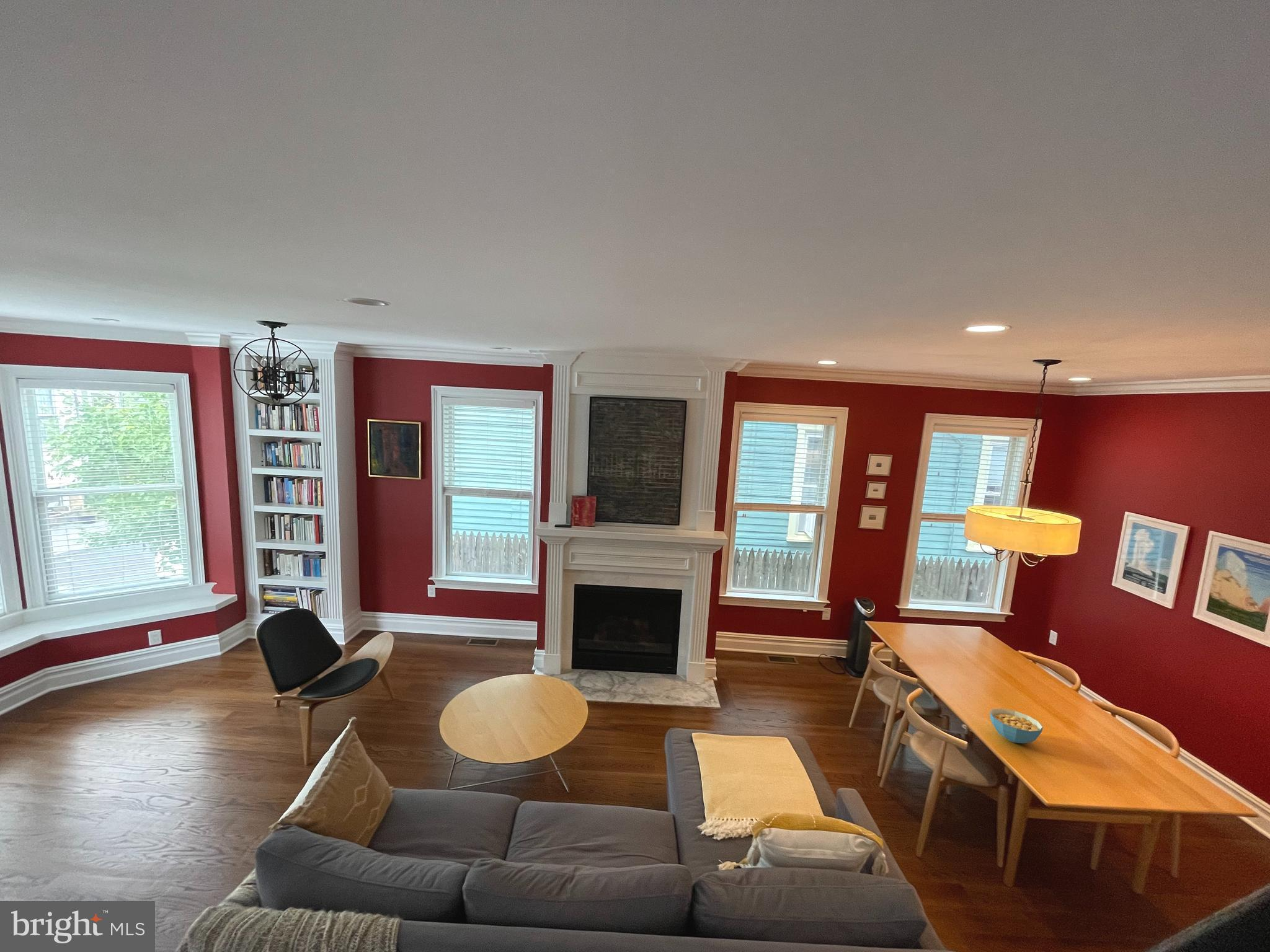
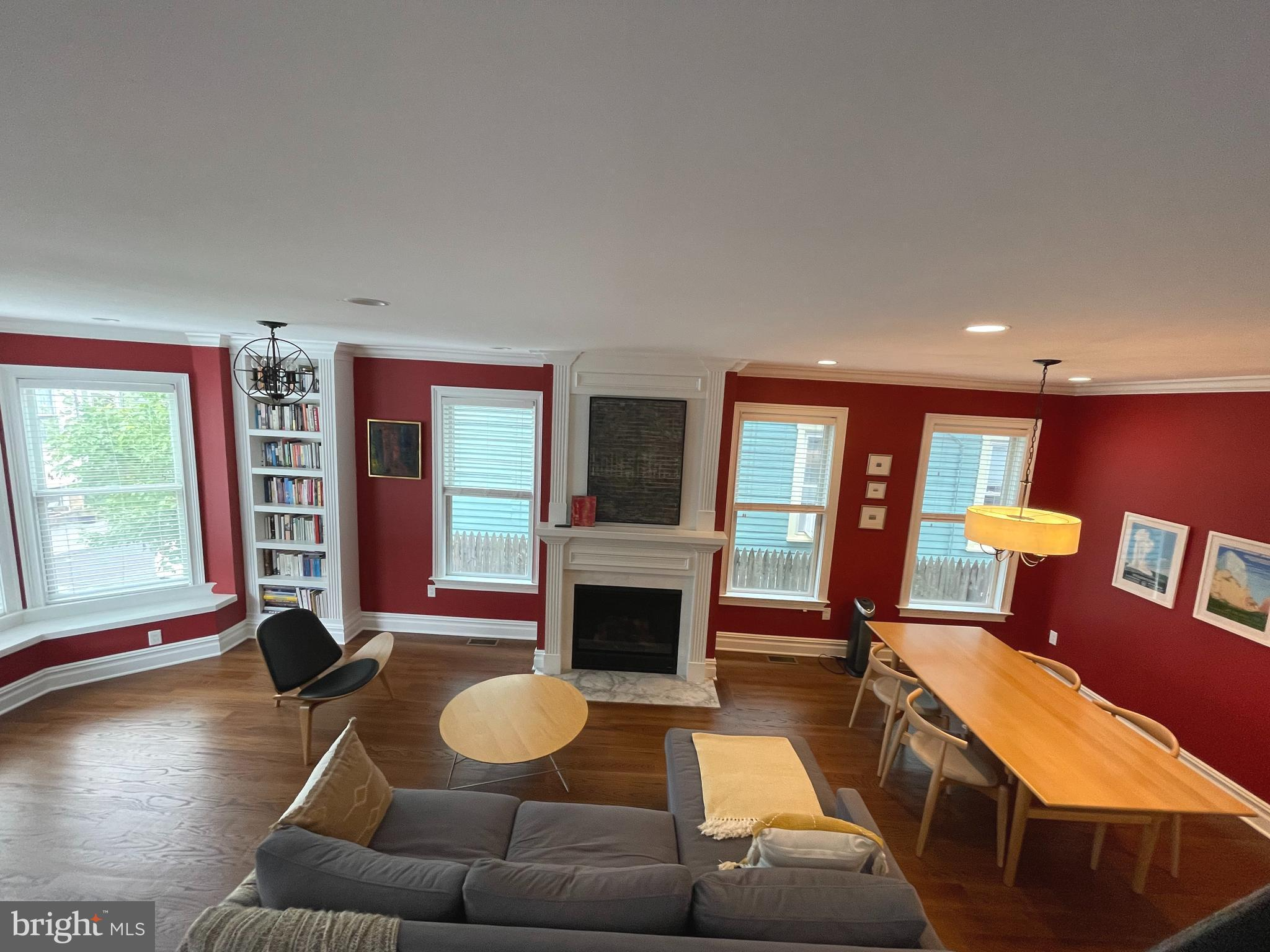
- cereal bowl [989,708,1044,744]
